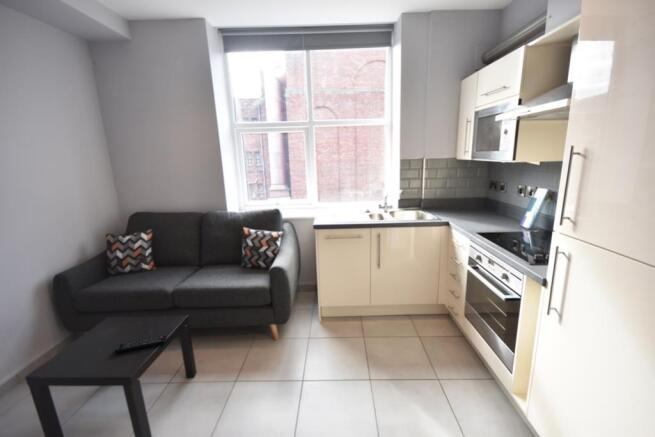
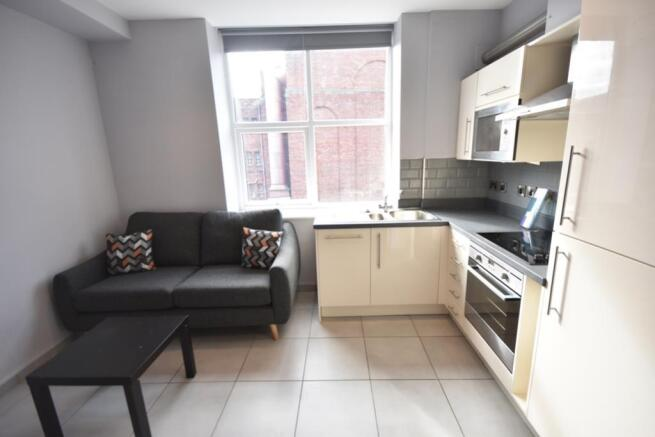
- remote control [113,335,167,354]
